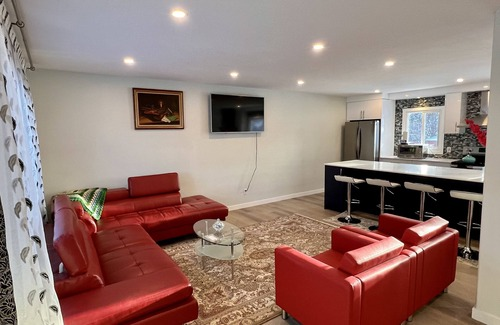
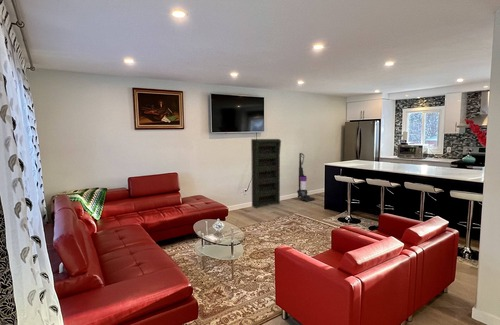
+ vacuum cleaner [296,152,316,202]
+ cupboard [250,138,282,209]
